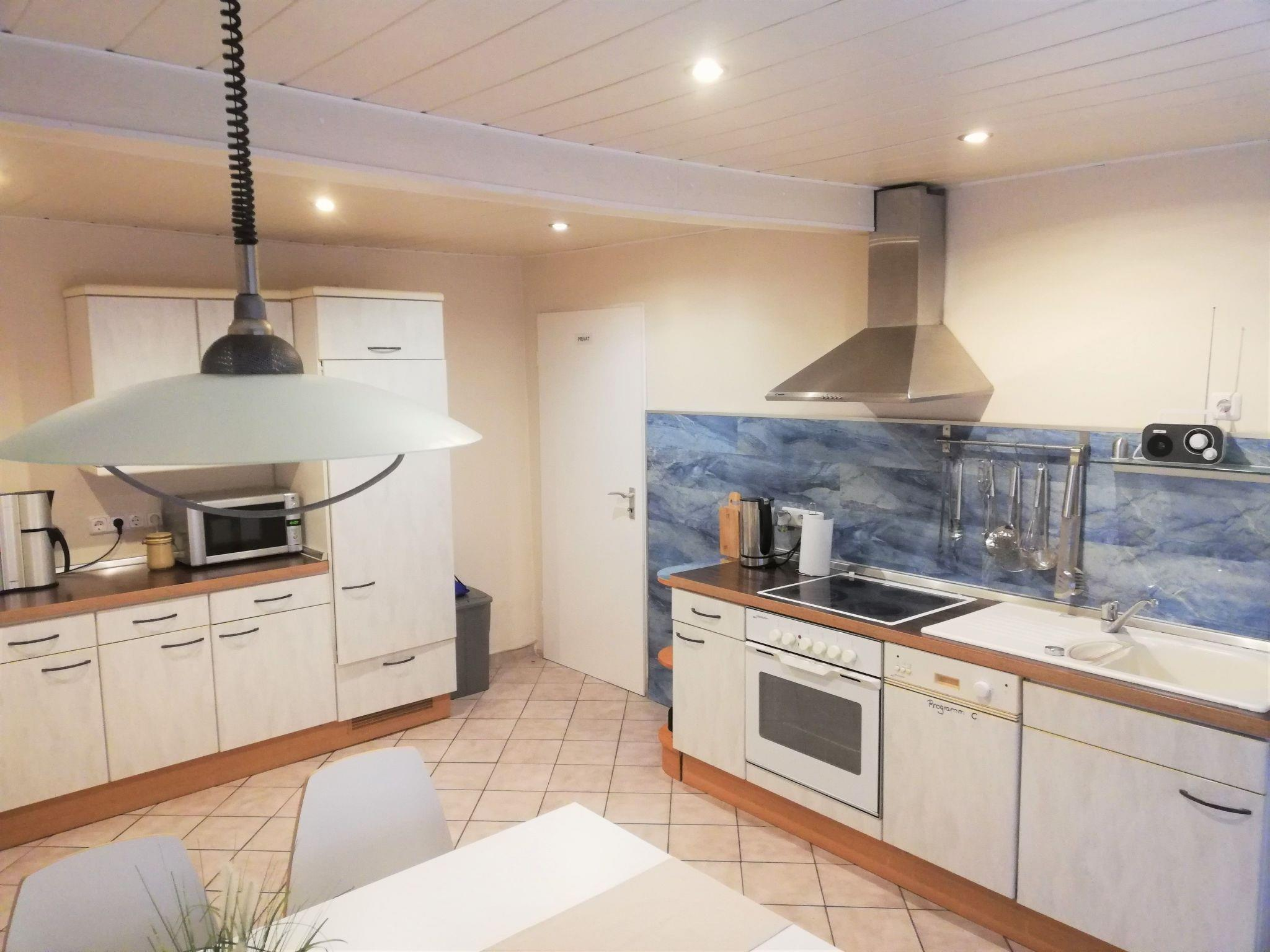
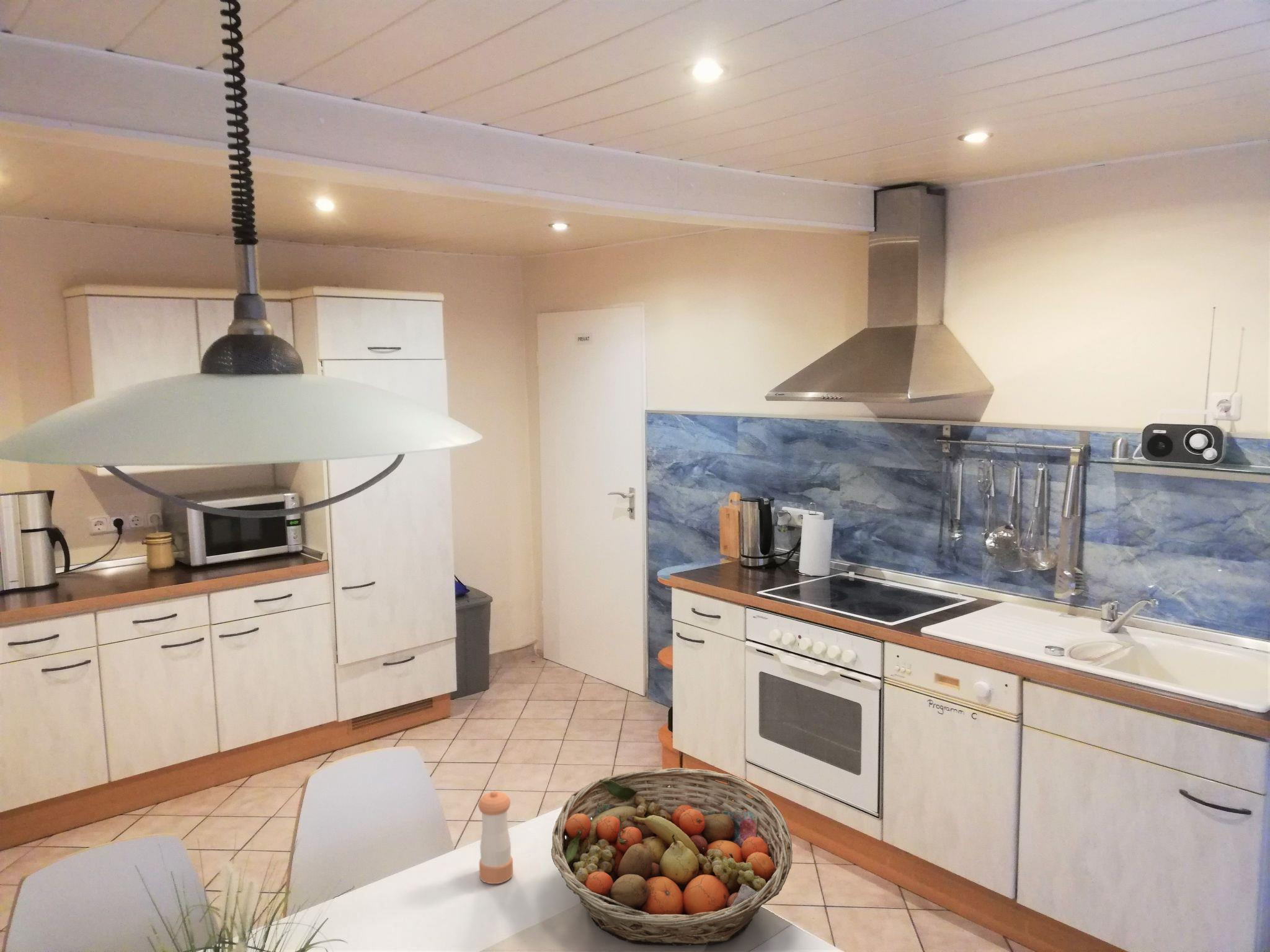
+ fruit basket [551,767,793,946]
+ pepper shaker [477,790,513,884]
